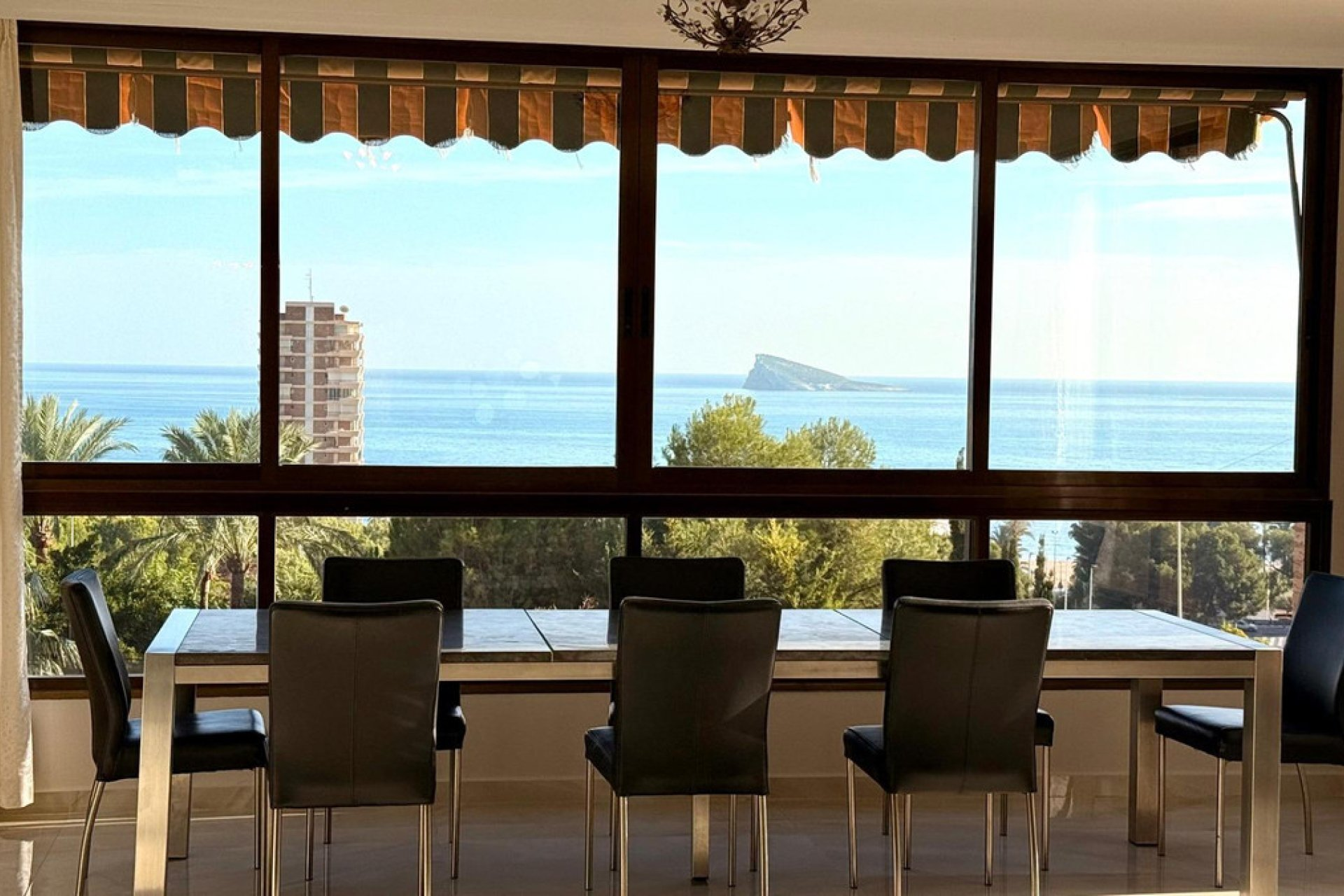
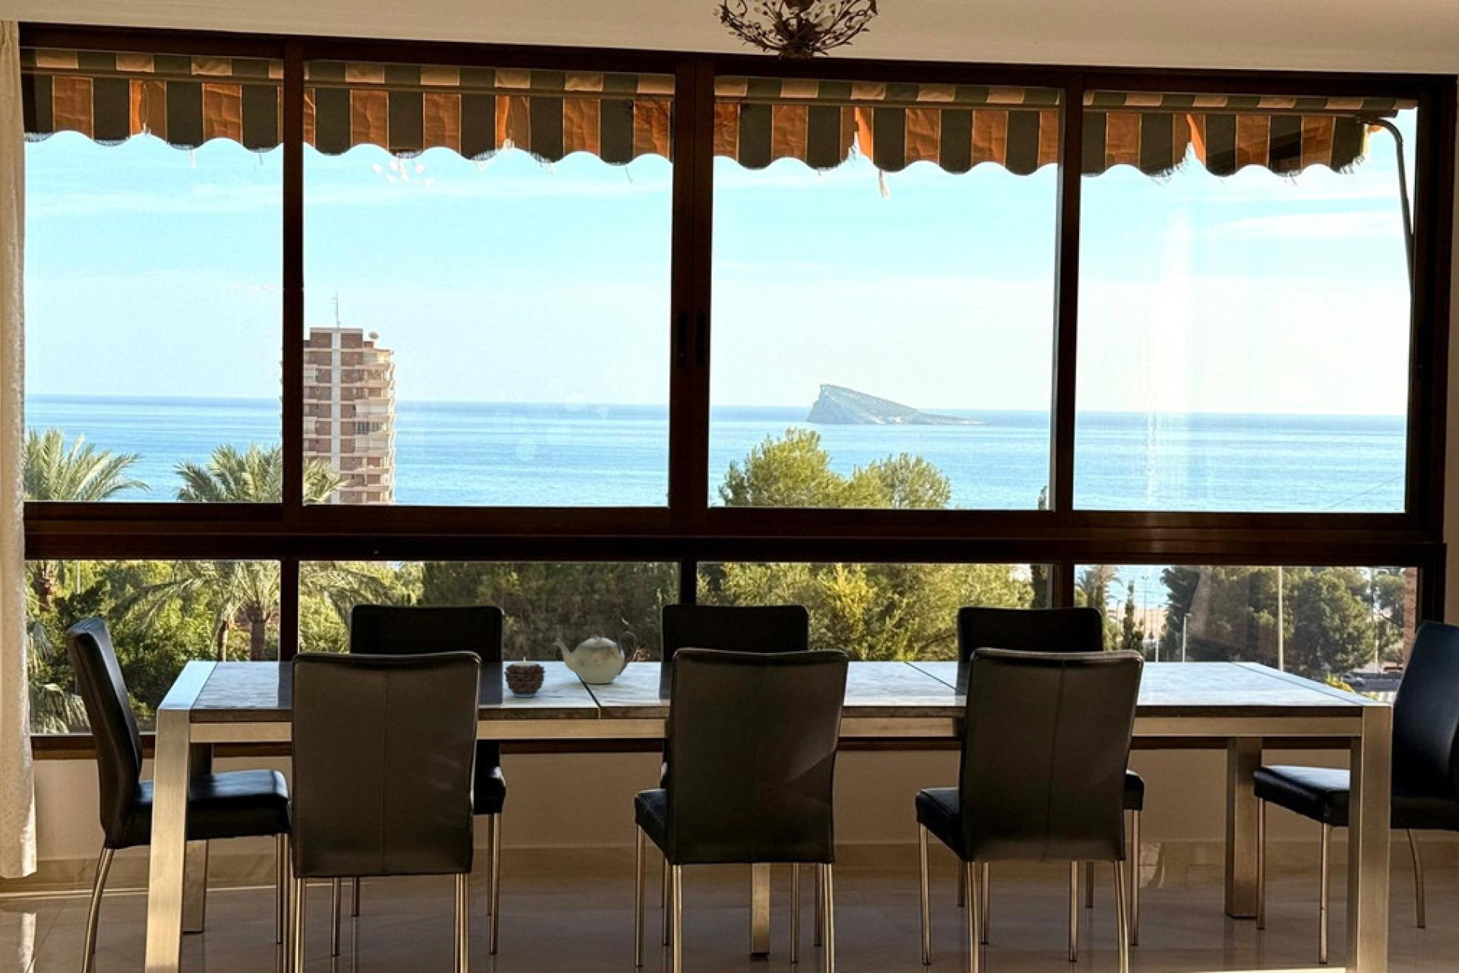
+ candle [503,656,546,698]
+ teapot [550,627,638,684]
